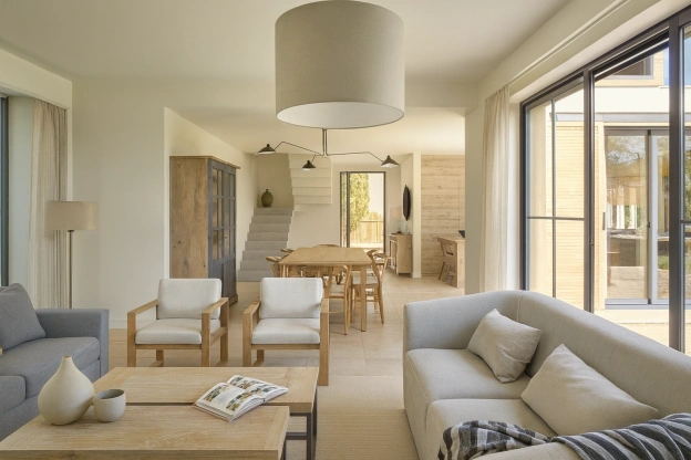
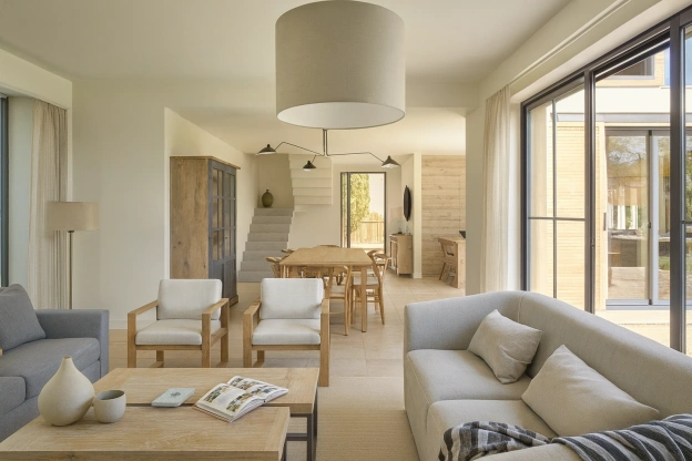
+ notepad [151,387,196,408]
